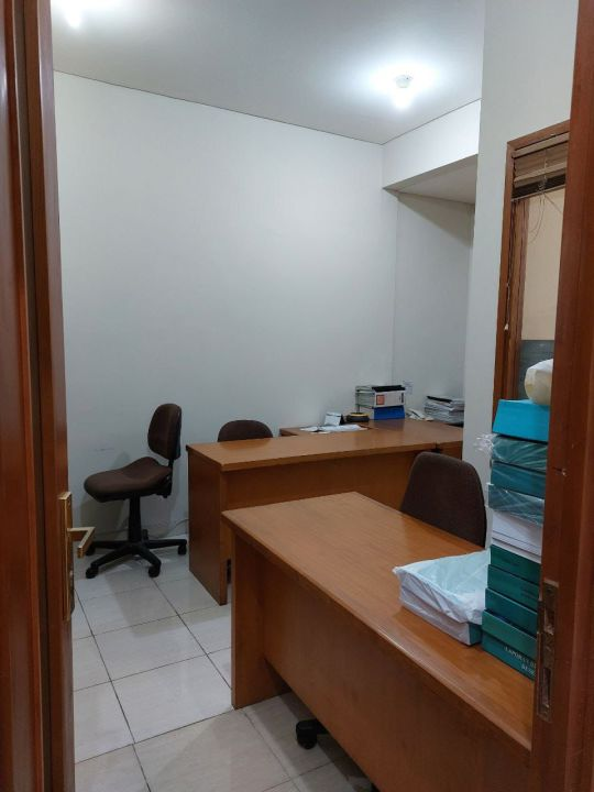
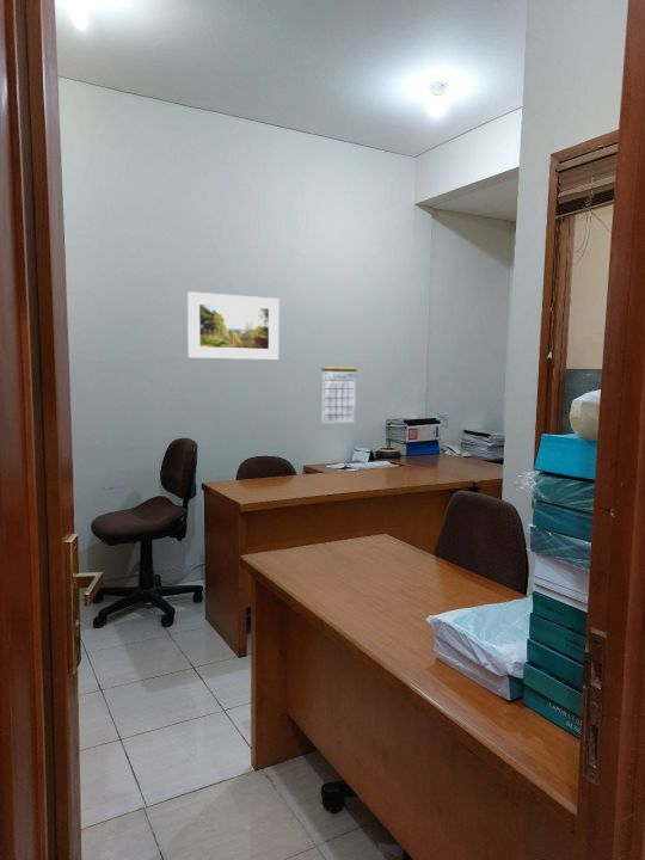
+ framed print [186,290,280,361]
+ calendar [320,352,358,425]
